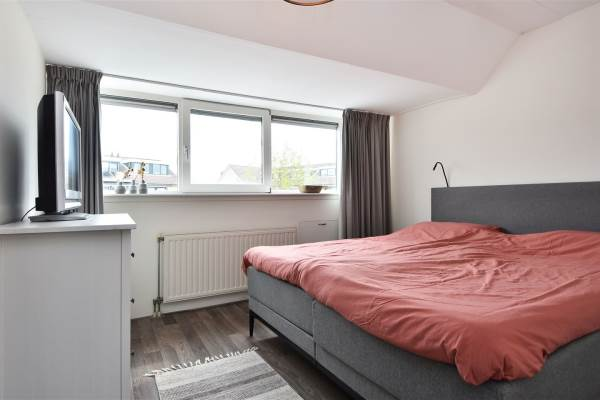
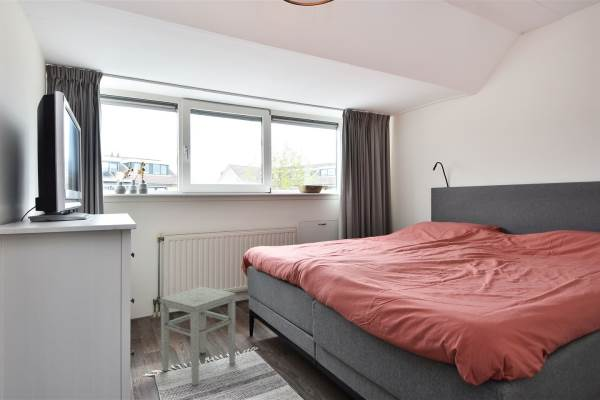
+ stool [159,286,237,386]
